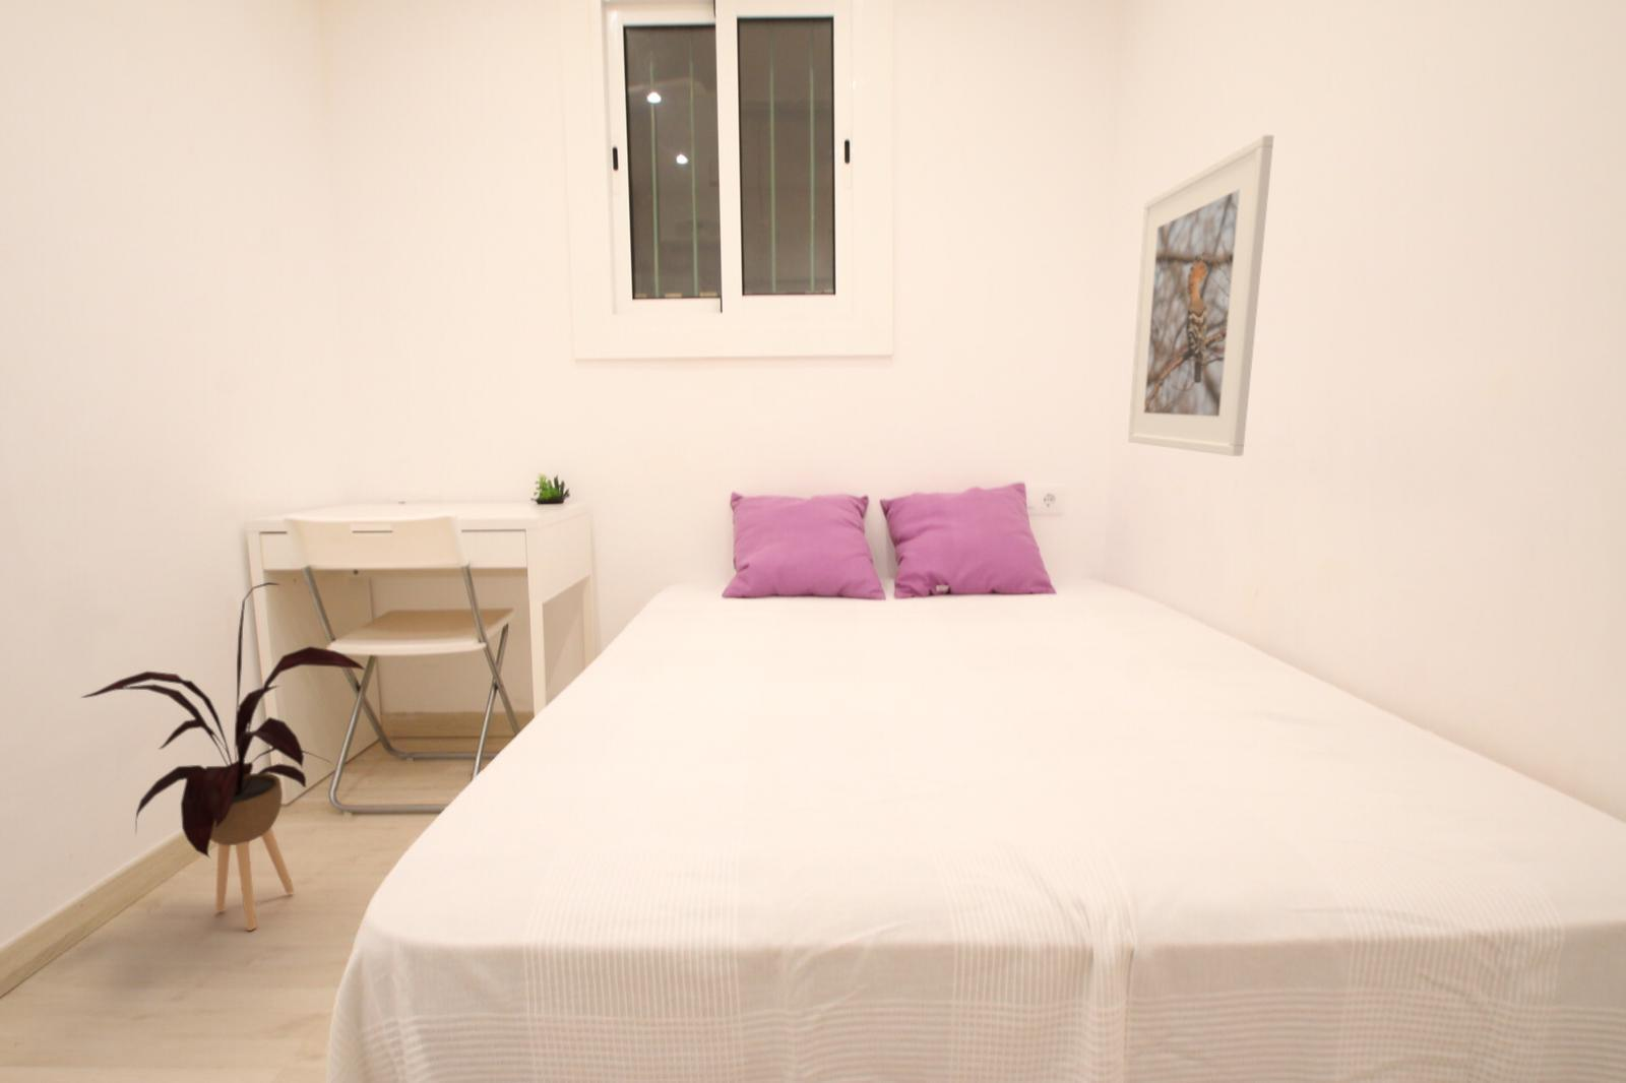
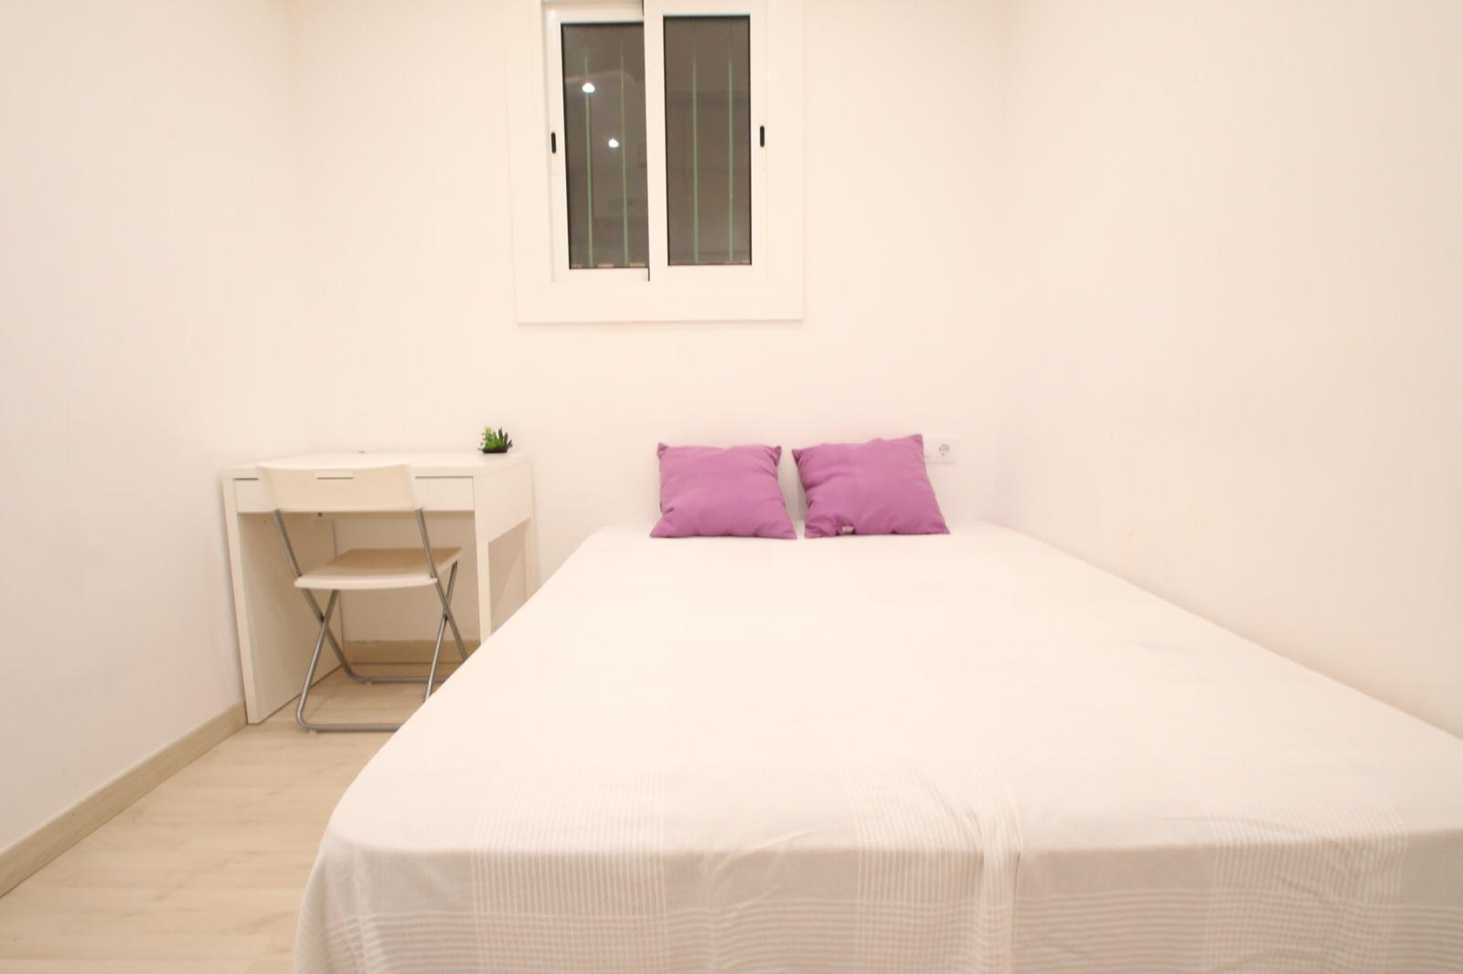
- house plant [80,581,366,932]
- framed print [1127,134,1274,457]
